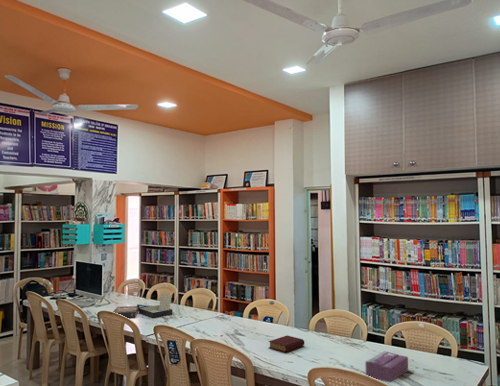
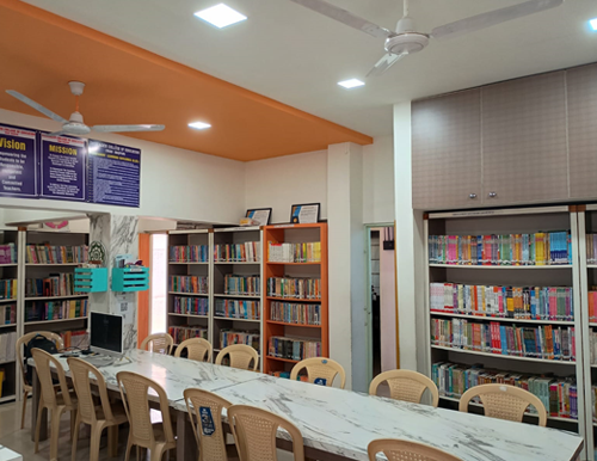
- book [268,334,305,353]
- board game [112,292,173,319]
- tissue box [364,350,409,383]
